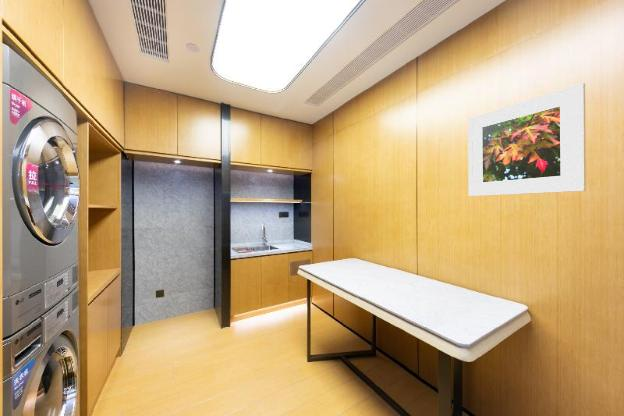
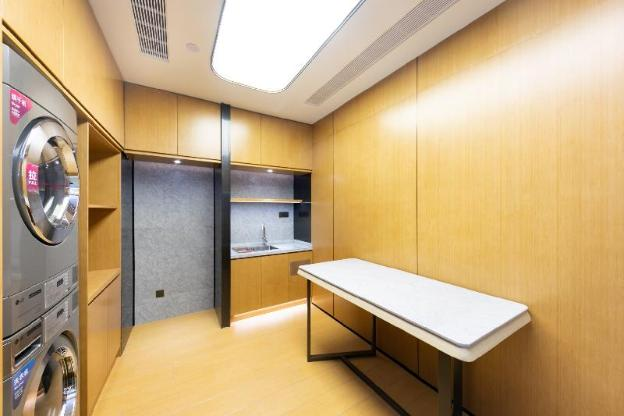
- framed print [467,82,587,197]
